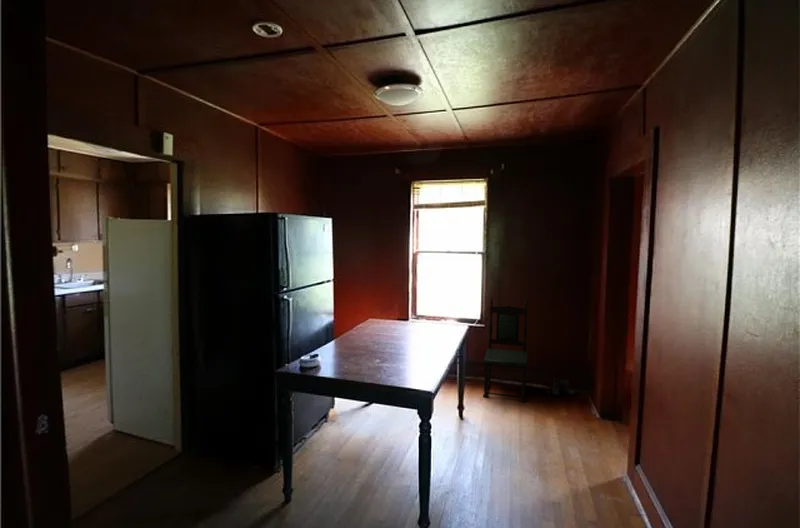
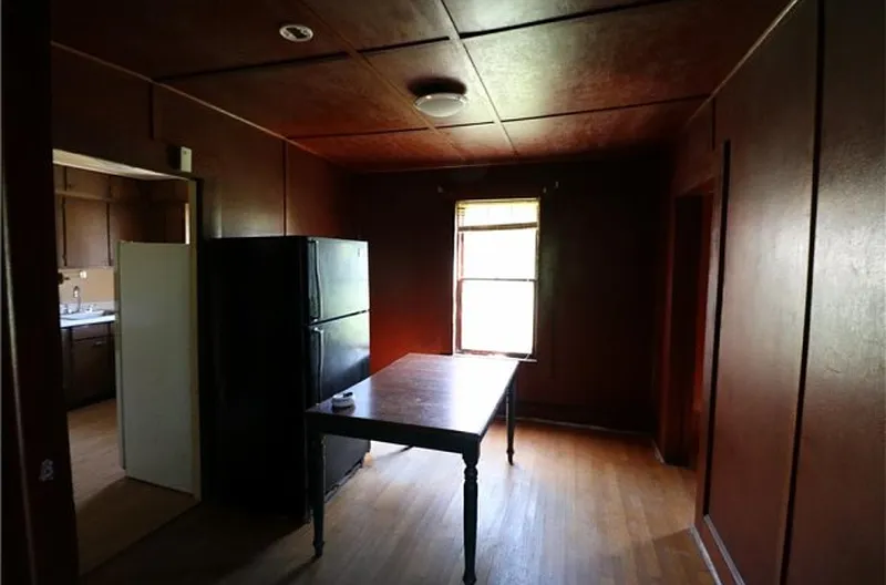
- dining chair [482,296,529,403]
- boots [551,378,576,397]
